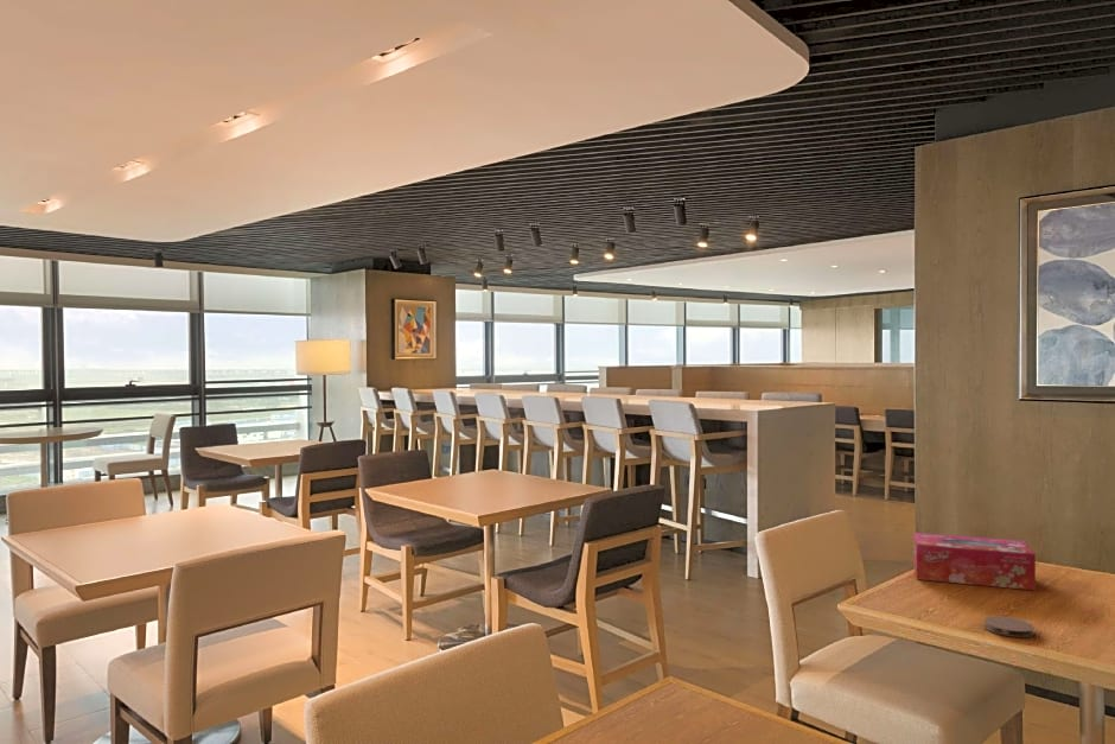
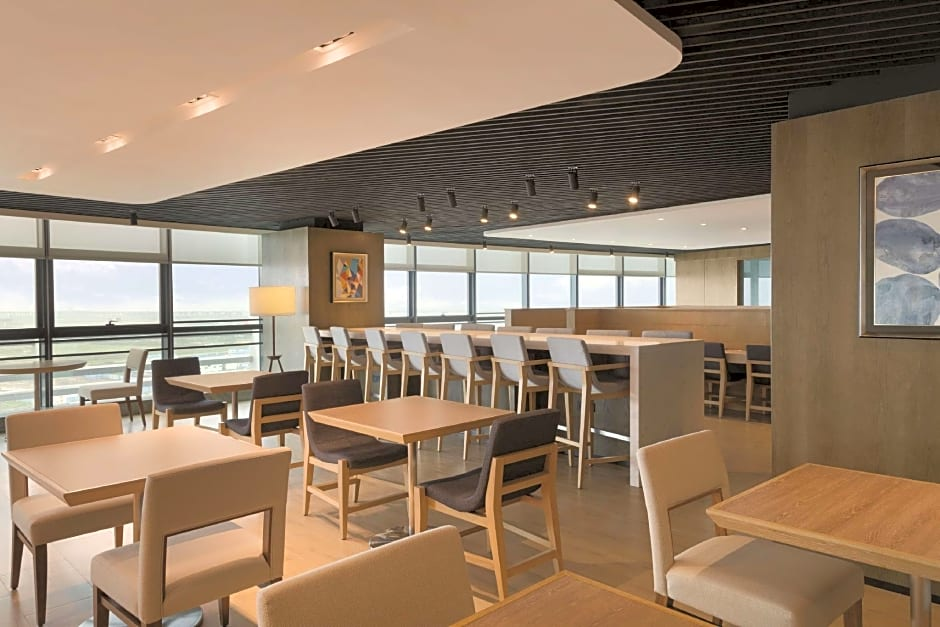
- tissue box [912,532,1037,591]
- coaster [983,615,1036,638]
